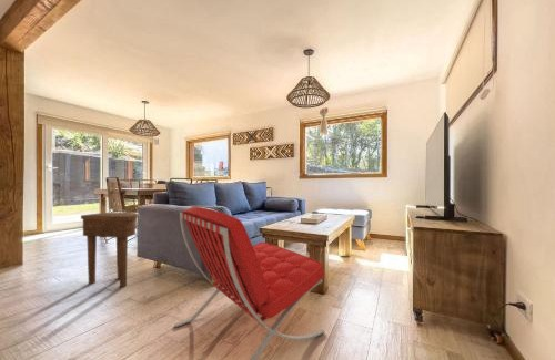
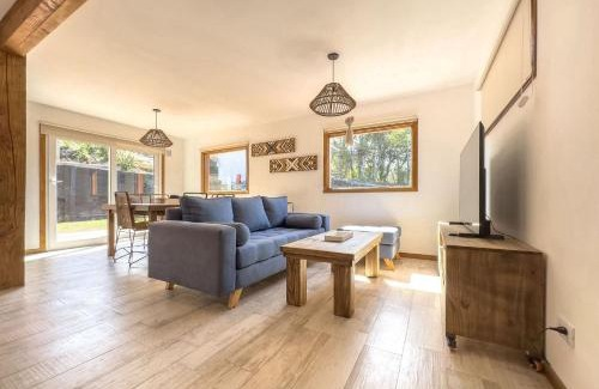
- lounge chair [173,206,326,360]
- side table [80,212,139,288]
